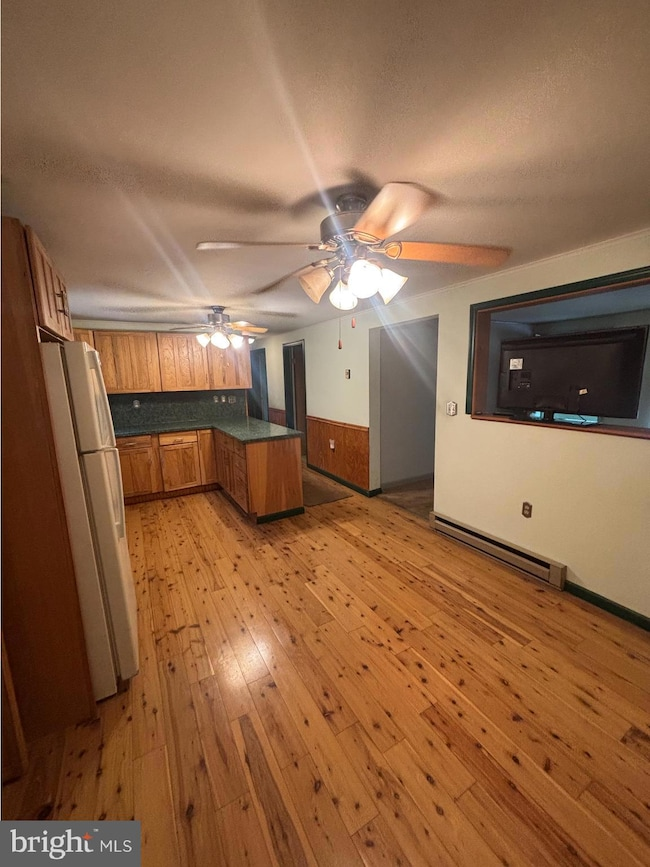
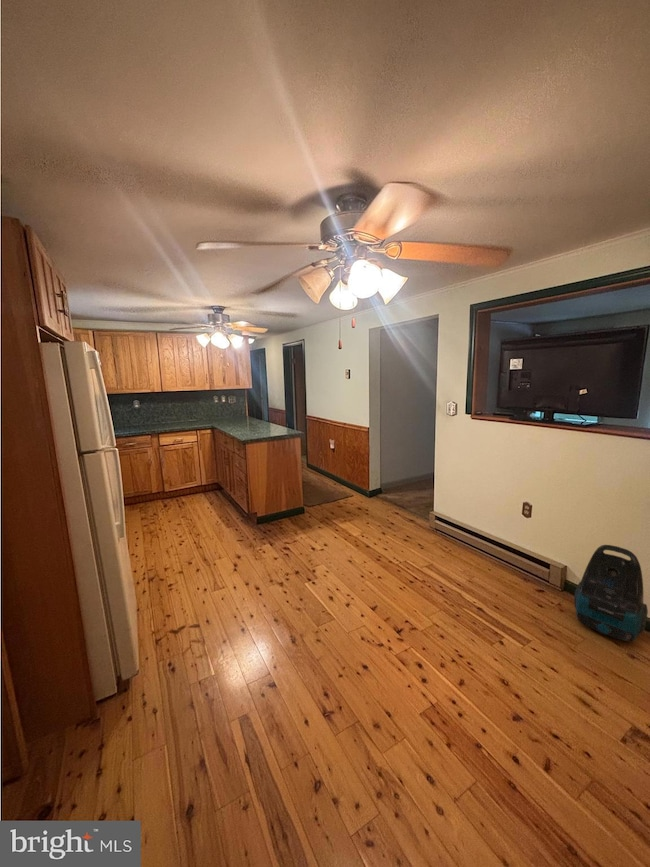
+ vacuum cleaner [573,544,649,643]
